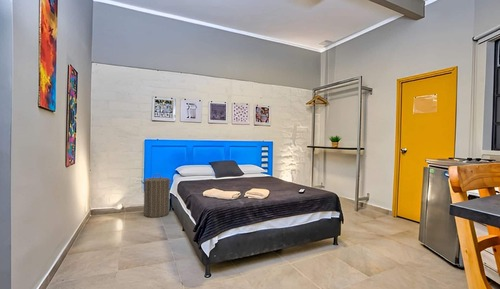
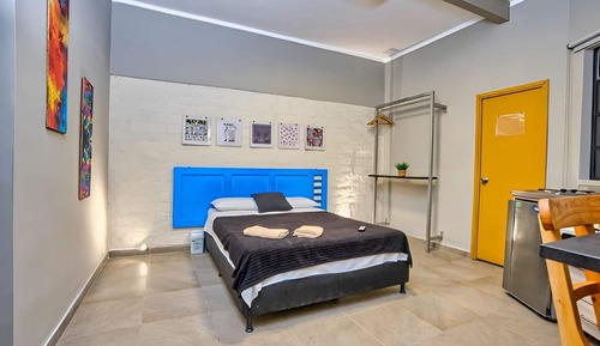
- laundry hamper [140,173,174,218]
